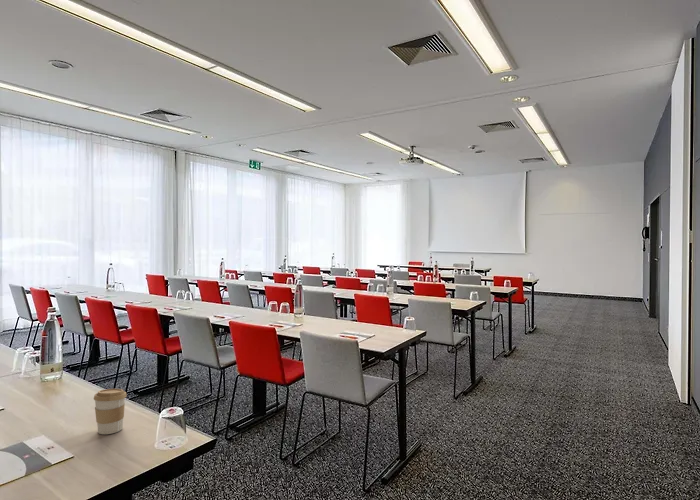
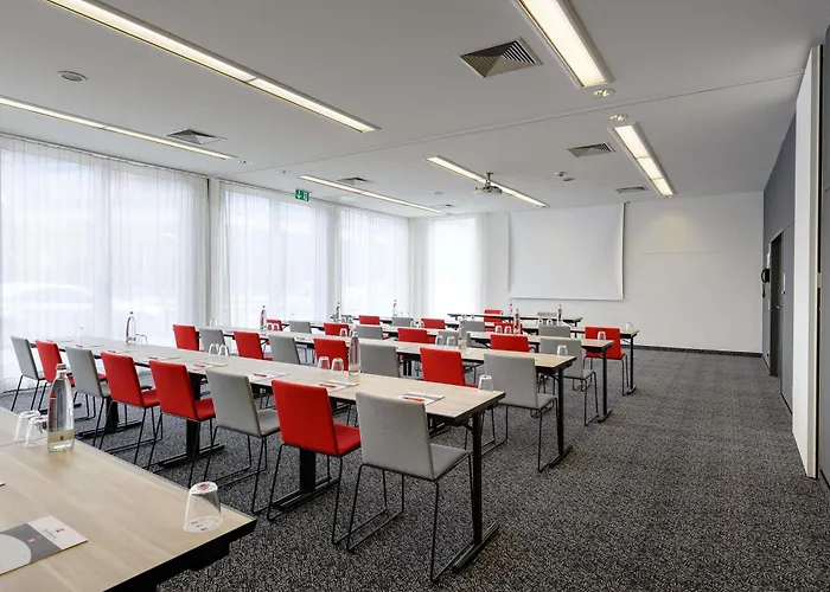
- coffee cup [93,388,128,435]
